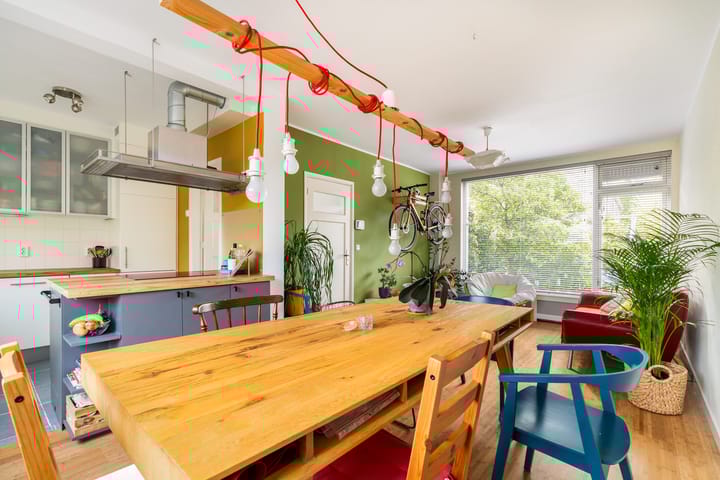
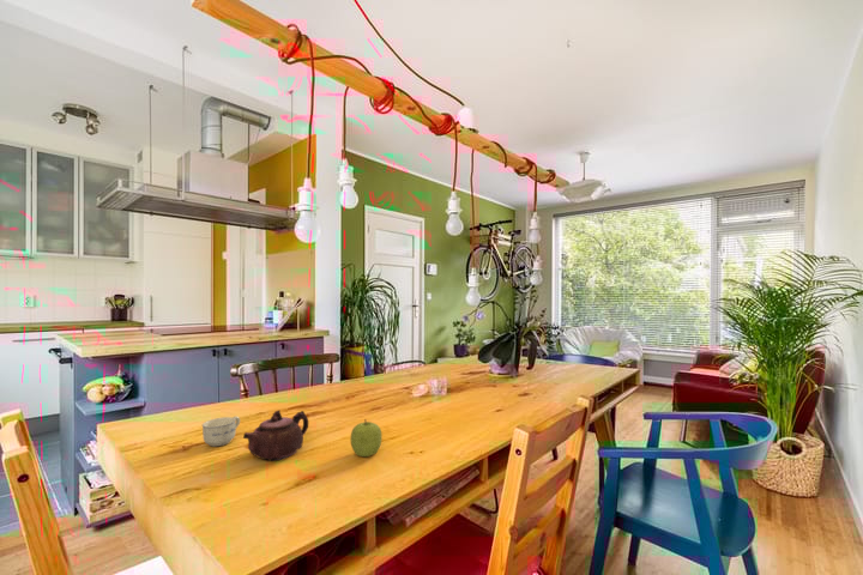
+ fruit [350,418,384,458]
+ teapot [242,408,309,462]
+ cup [201,416,241,448]
